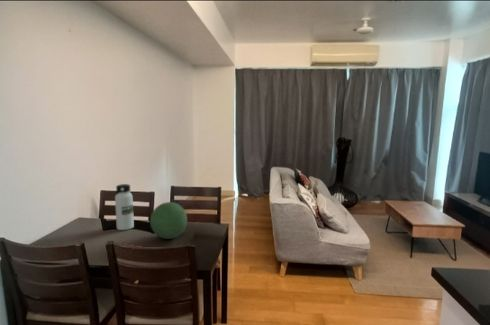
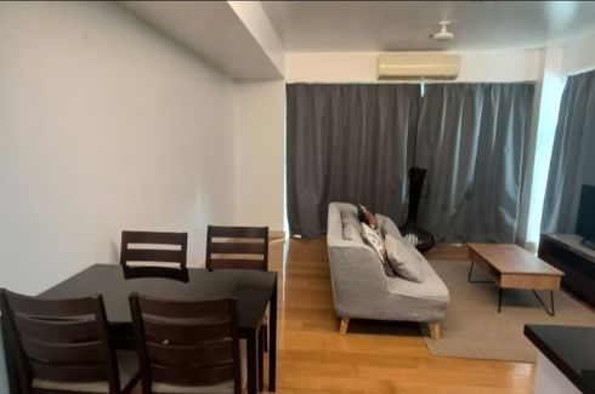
- decorative orb [149,201,188,240]
- water bottle [114,183,135,231]
